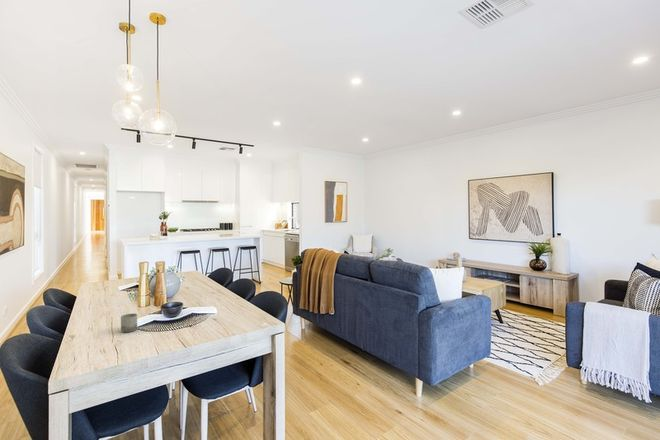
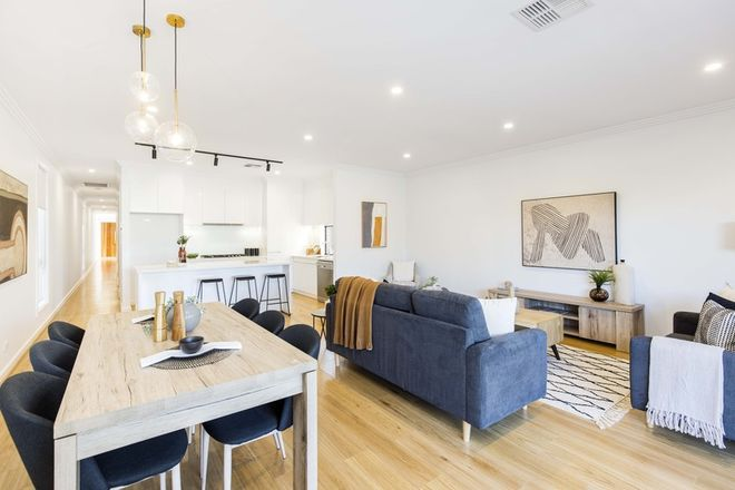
- cup [120,313,138,333]
